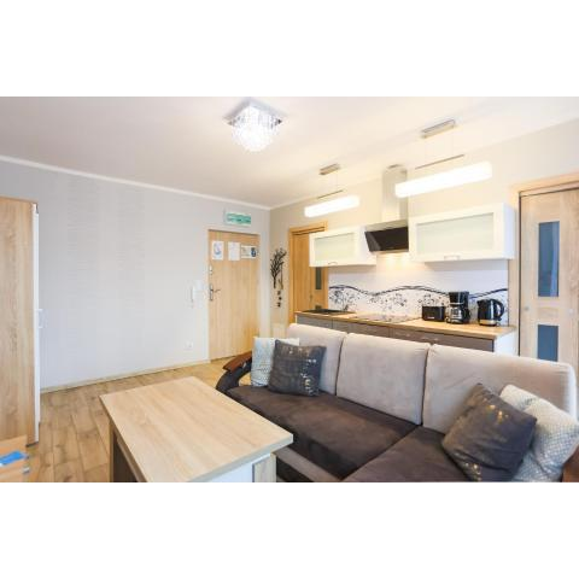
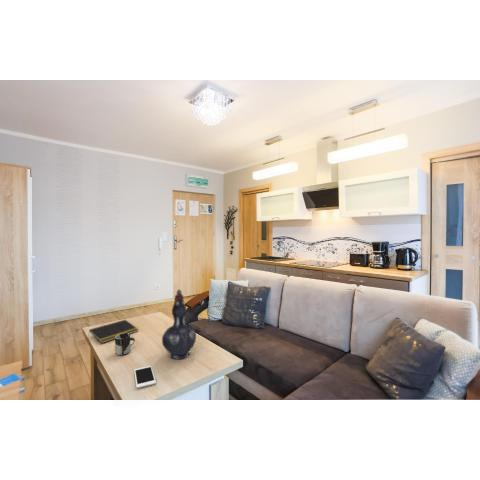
+ cup [114,333,136,356]
+ notepad [87,319,139,344]
+ decorative vase [161,289,197,360]
+ cell phone [133,365,157,389]
